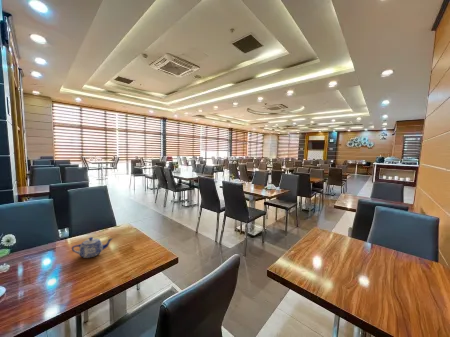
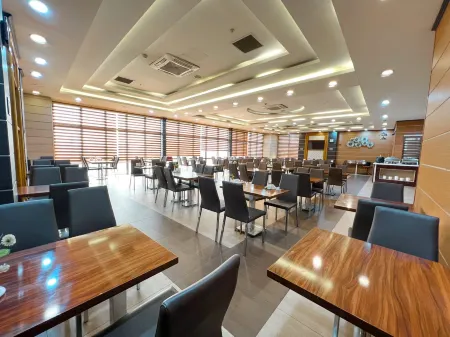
- teapot [71,236,114,259]
